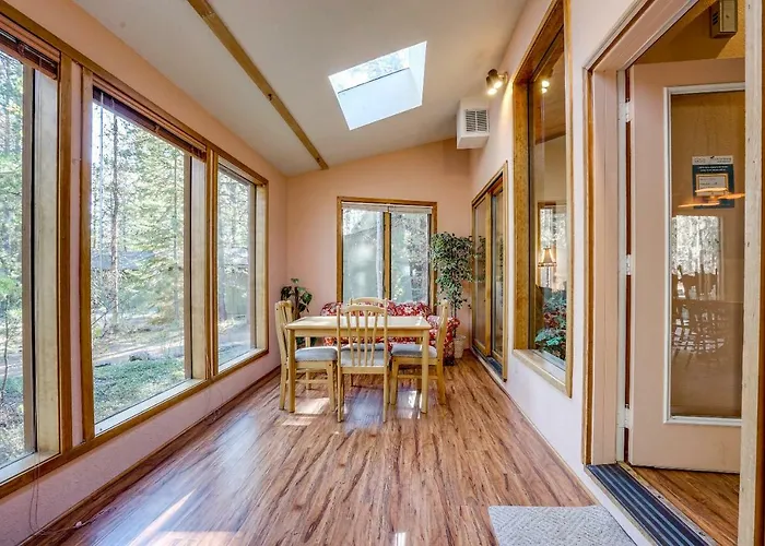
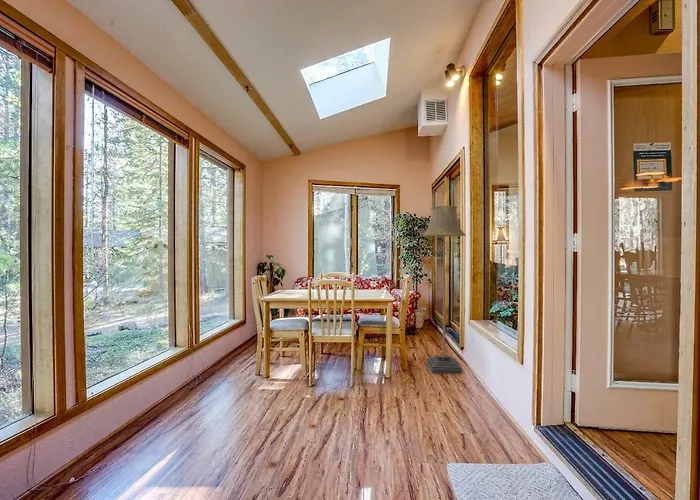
+ floor lamp [422,205,466,375]
